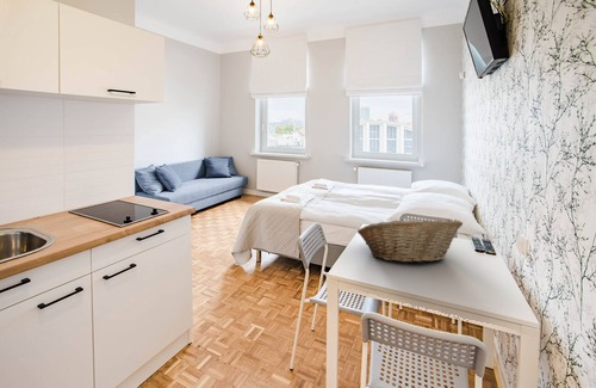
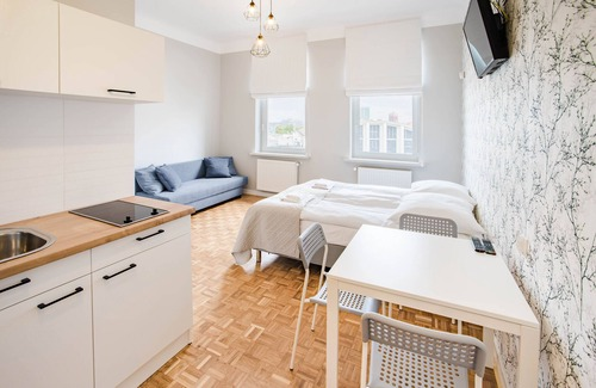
- fruit basket [356,218,464,264]
